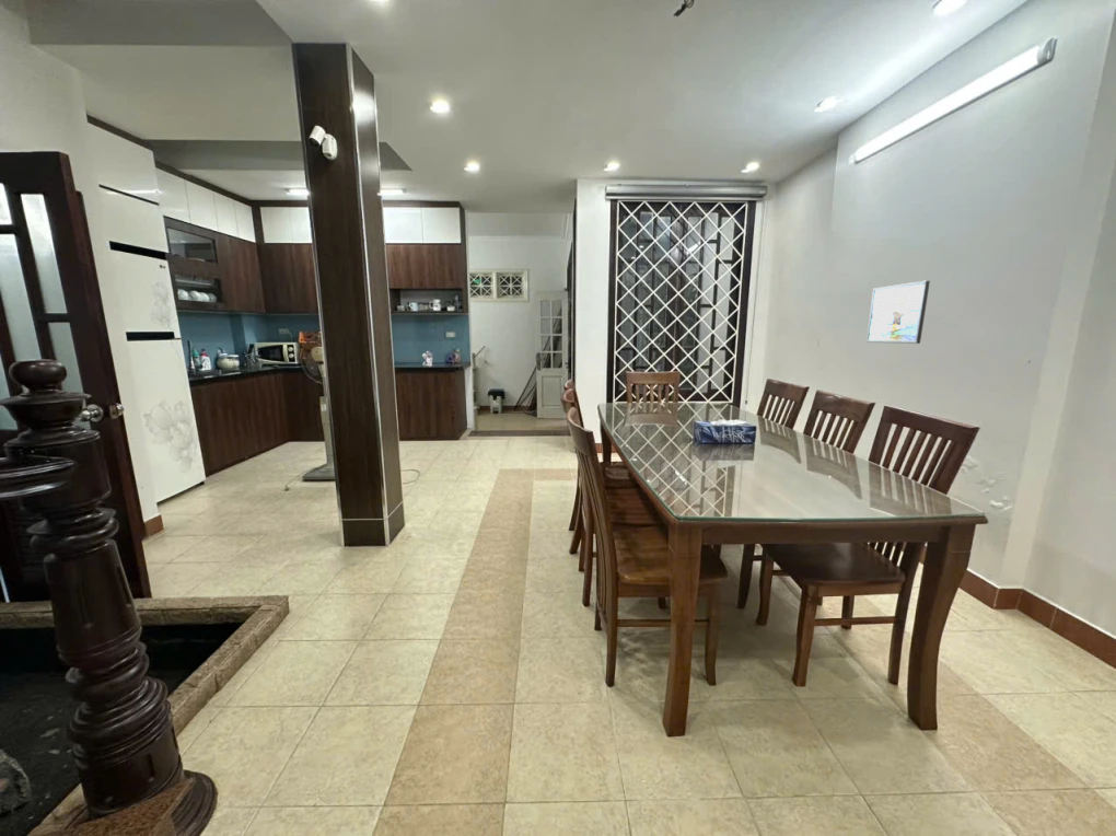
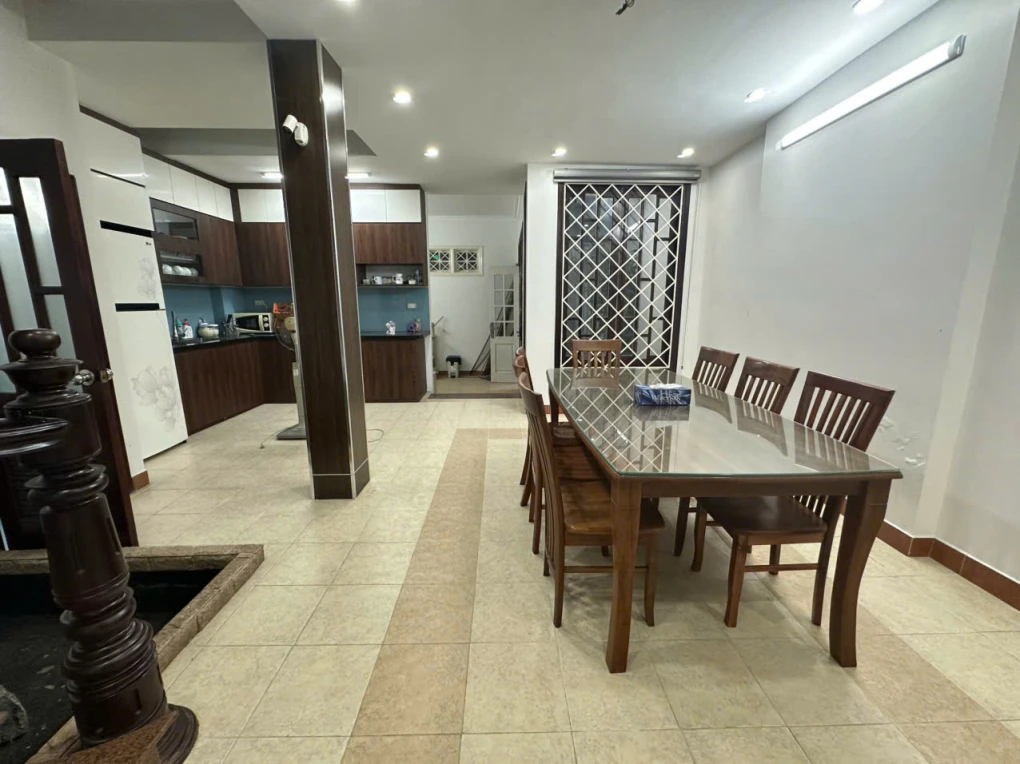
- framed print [865,279,931,345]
